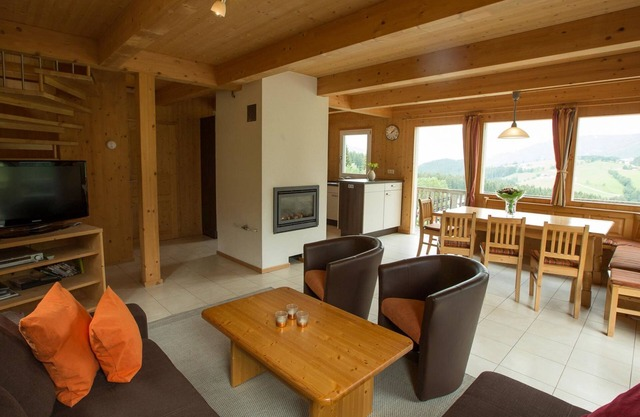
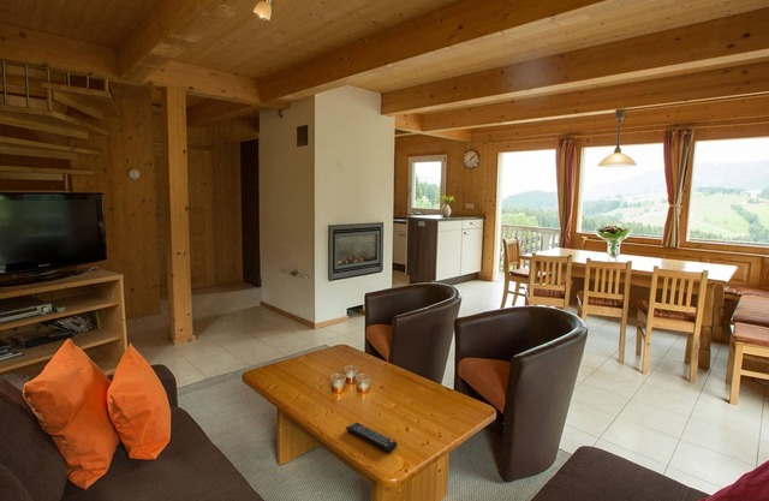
+ remote control [345,422,398,453]
